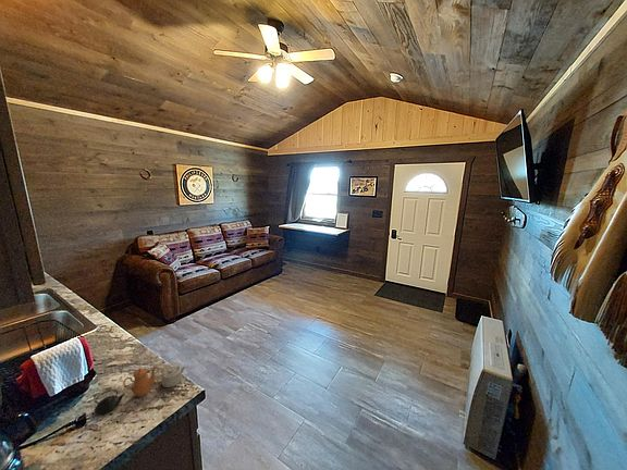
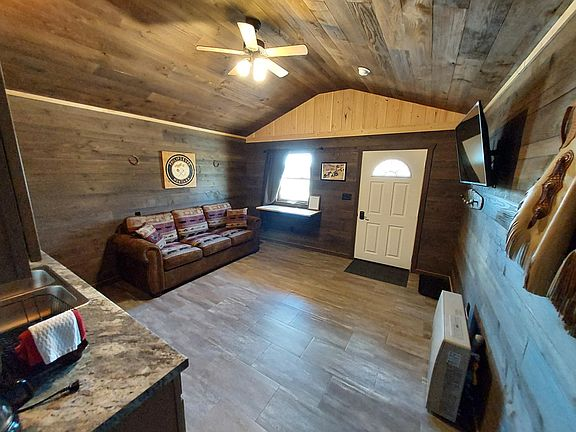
- teapot [94,361,187,415]
